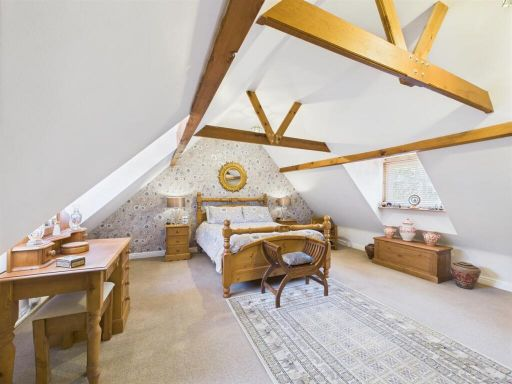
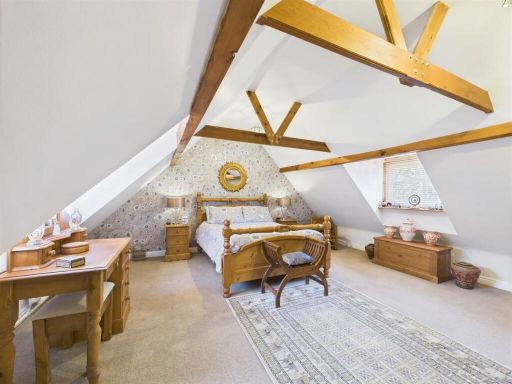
+ basket [130,242,148,262]
